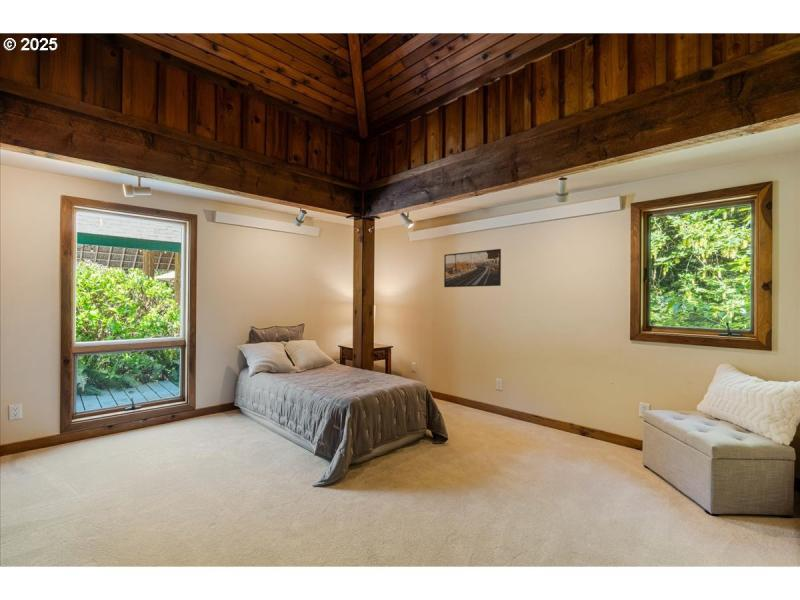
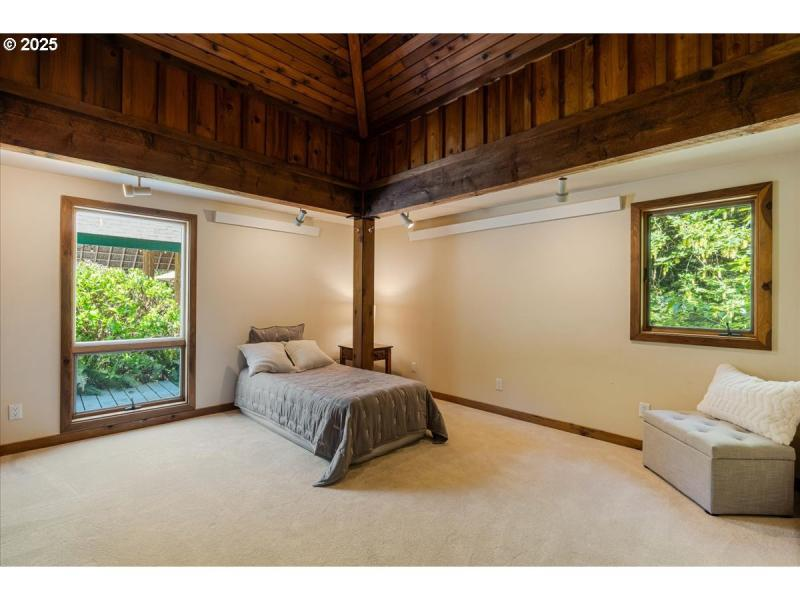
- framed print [443,248,502,288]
